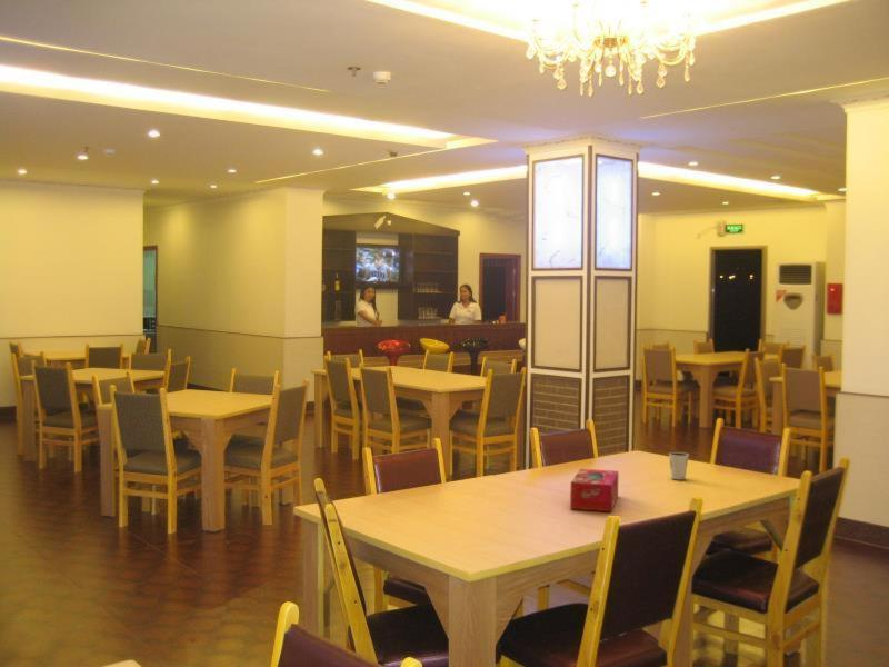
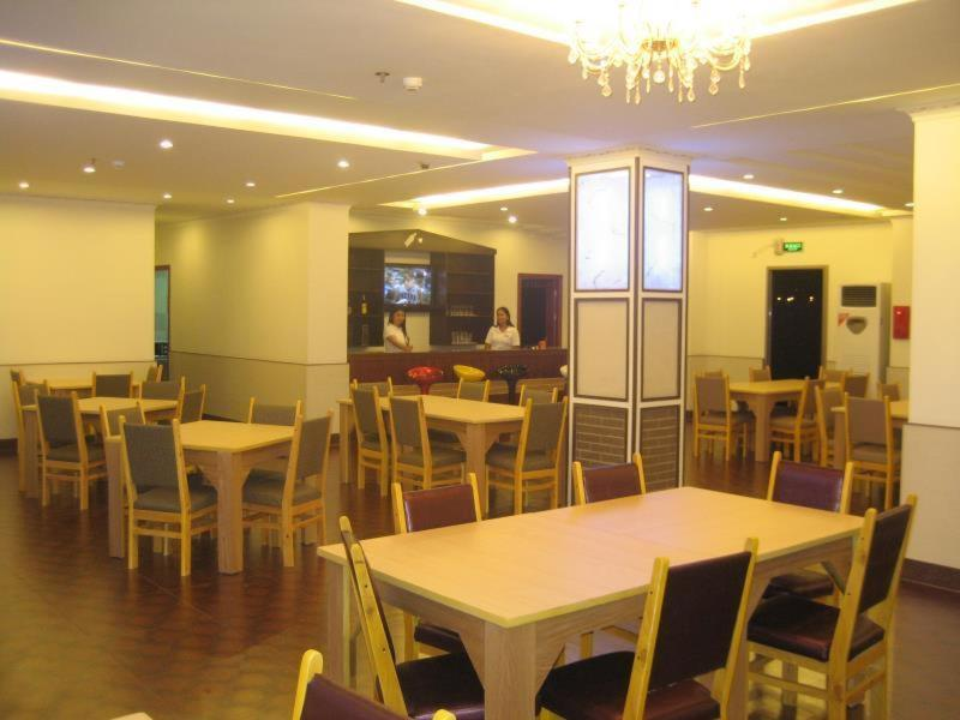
- tissue box [569,468,620,512]
- dixie cup [668,451,690,480]
